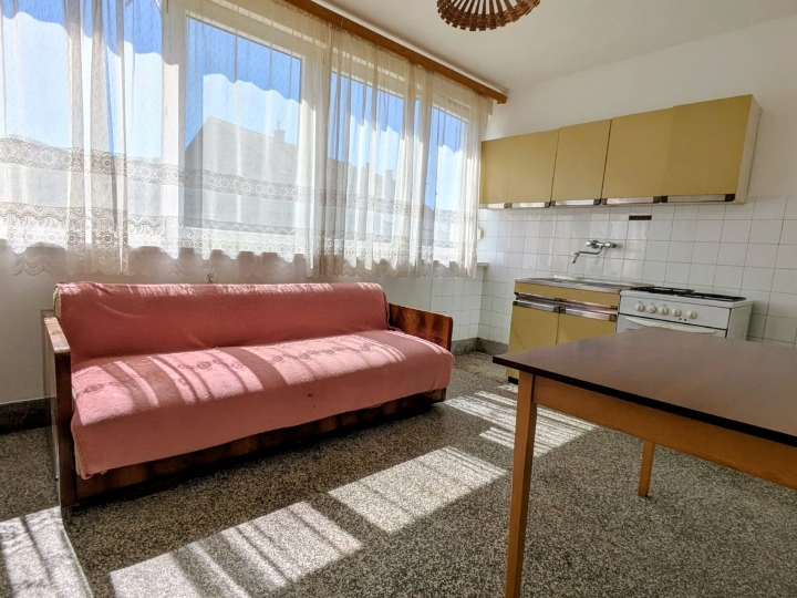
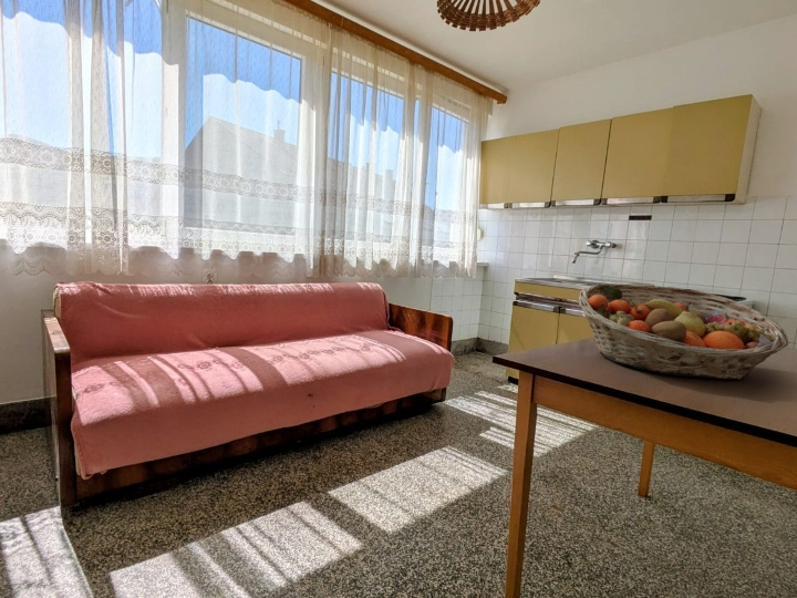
+ fruit basket [578,282,789,381]
